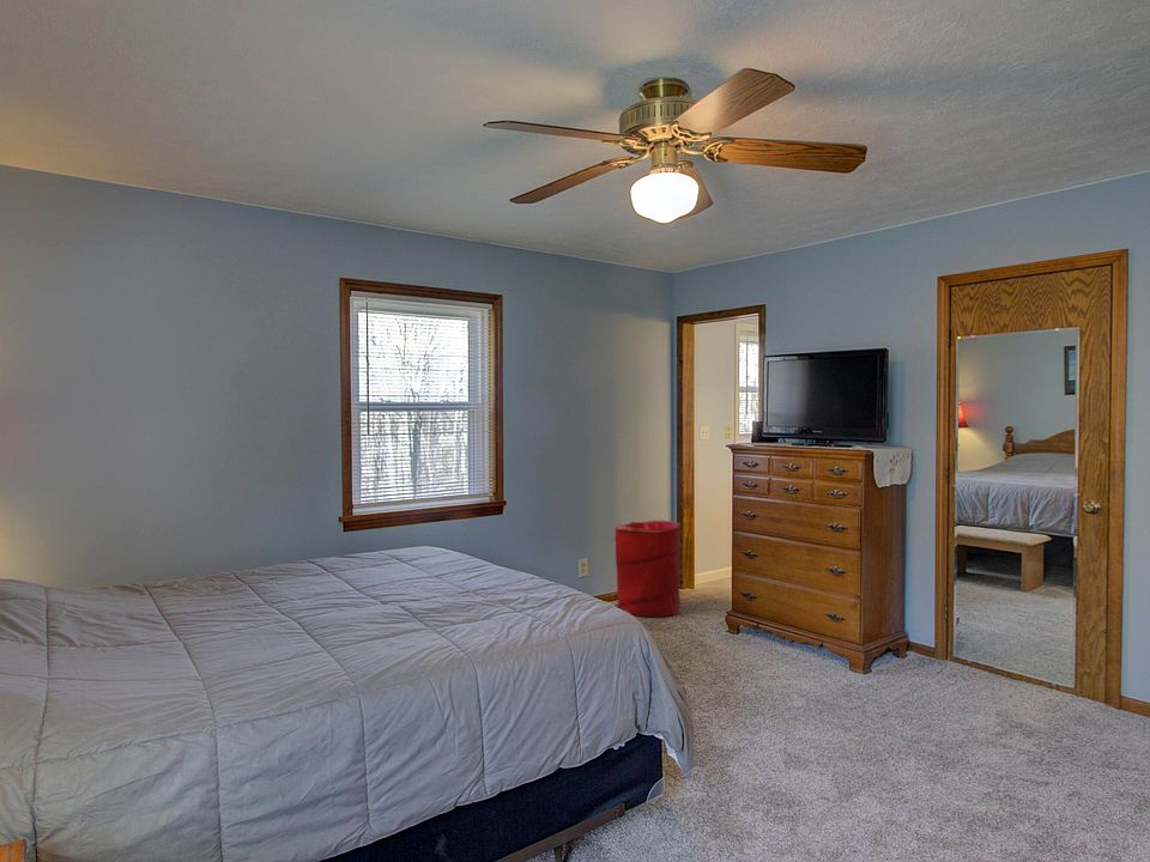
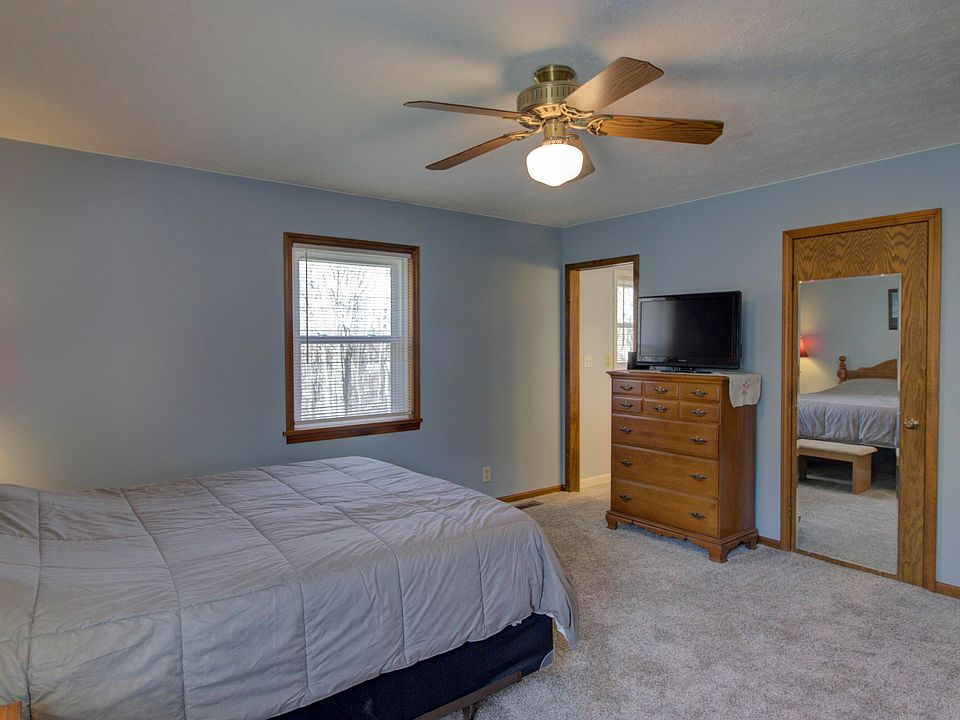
- laundry hamper [613,520,683,618]
